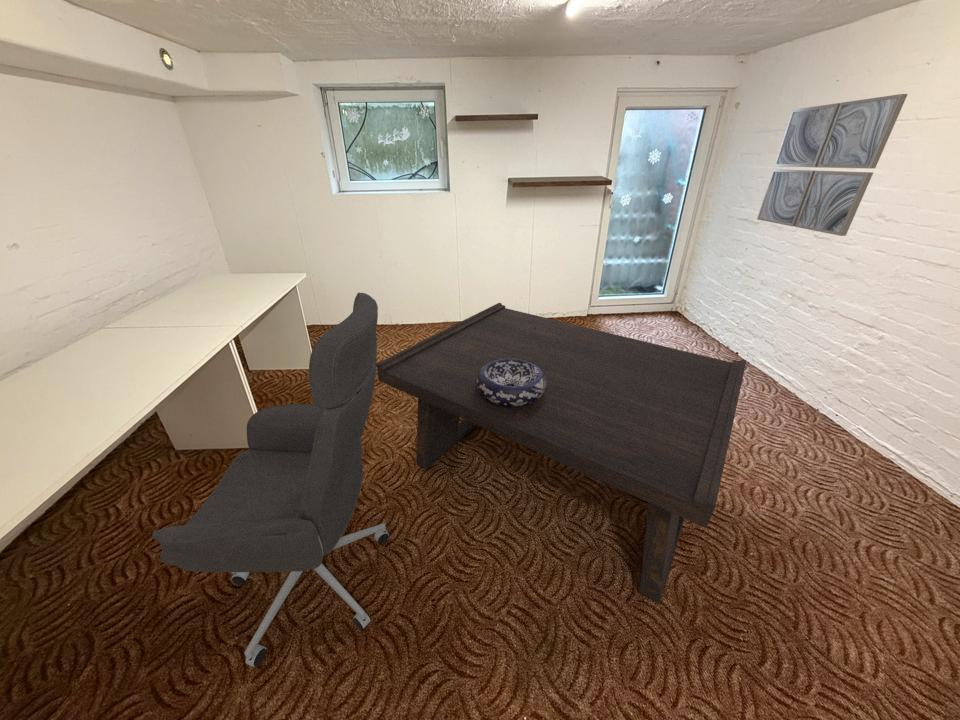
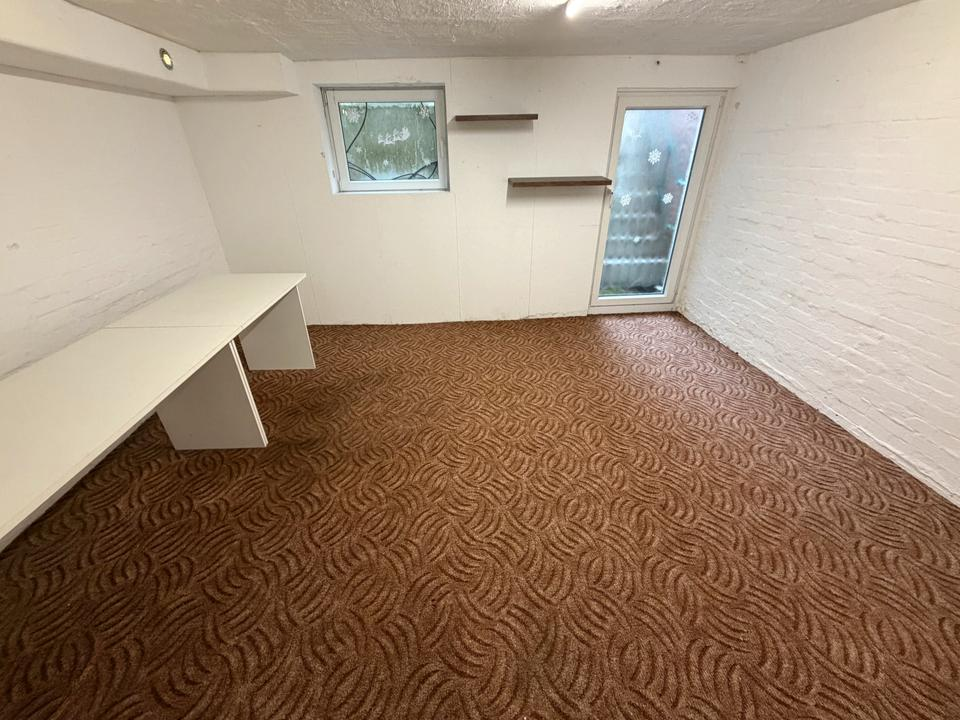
- coffee table [376,302,747,605]
- decorative bowl [476,359,546,406]
- wall art [756,93,909,237]
- office chair [152,291,390,668]
